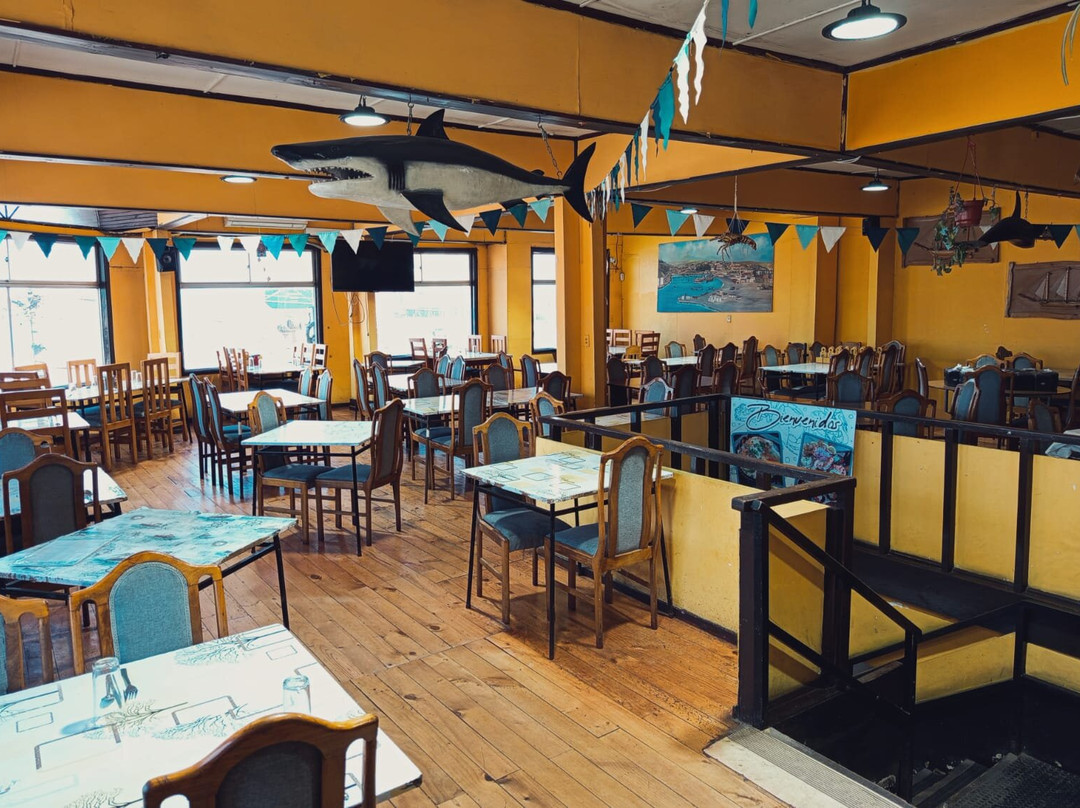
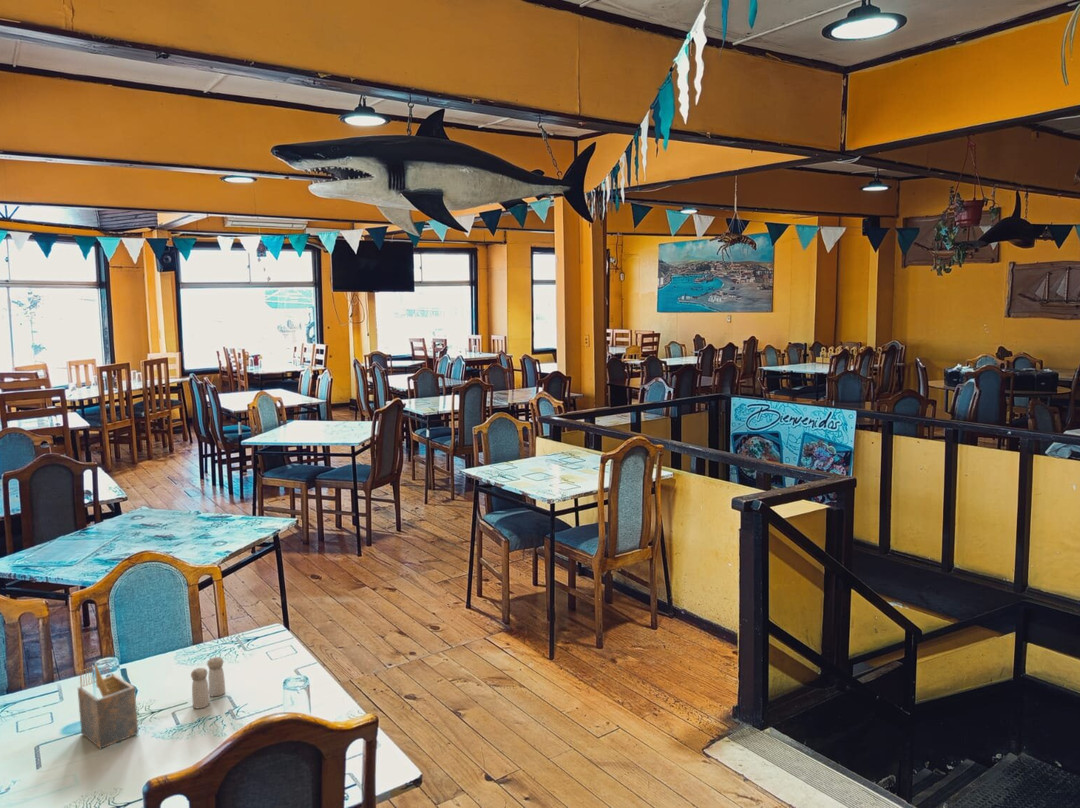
+ salt and pepper shaker [190,656,226,709]
+ napkin holder [77,663,139,750]
